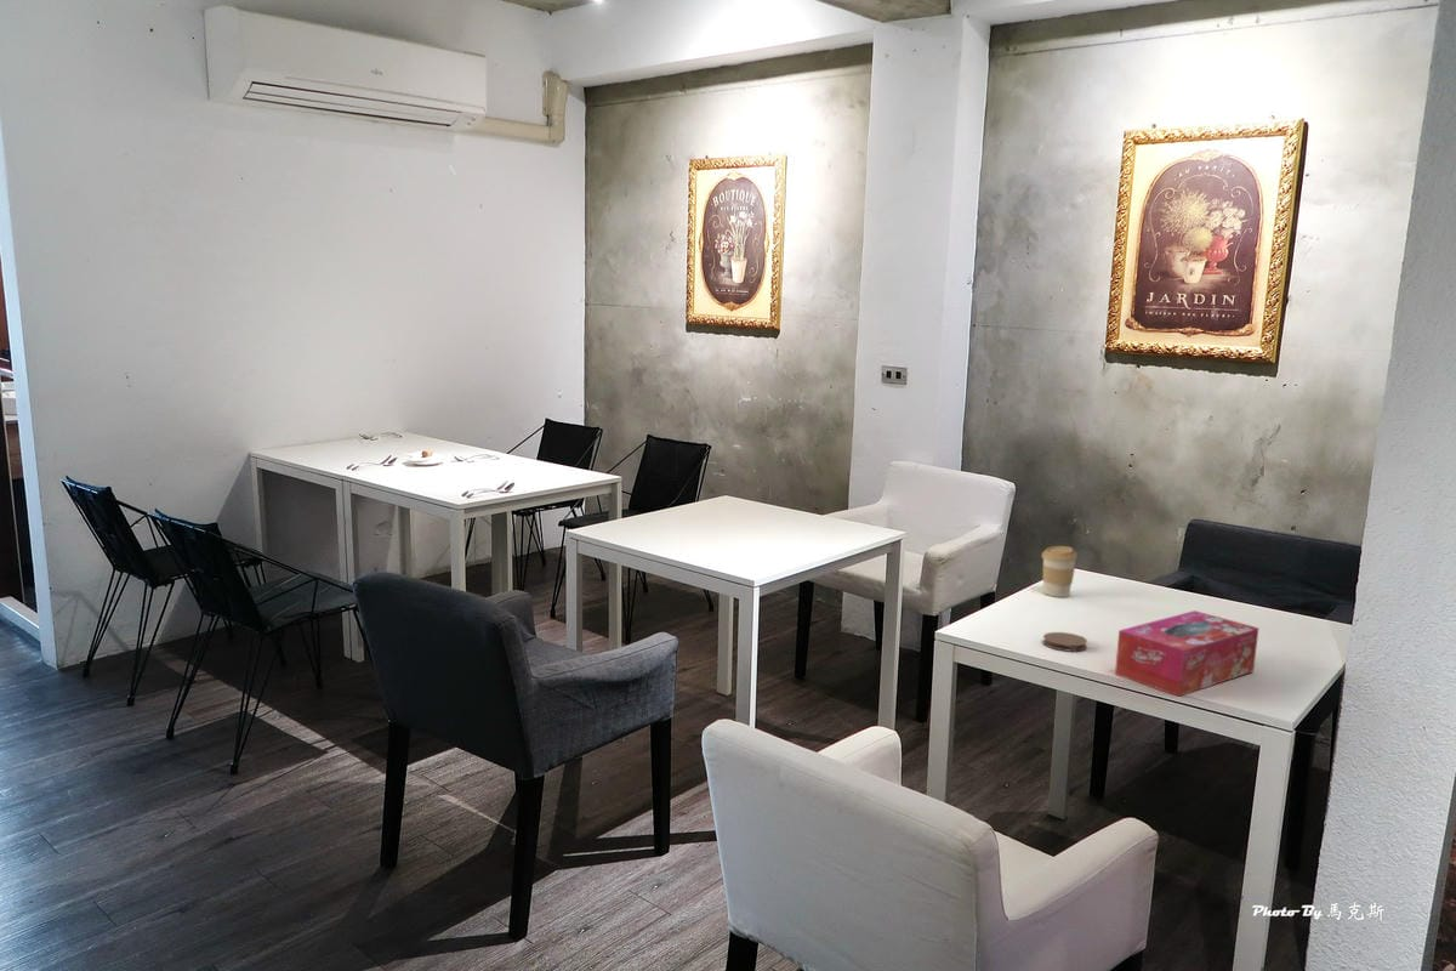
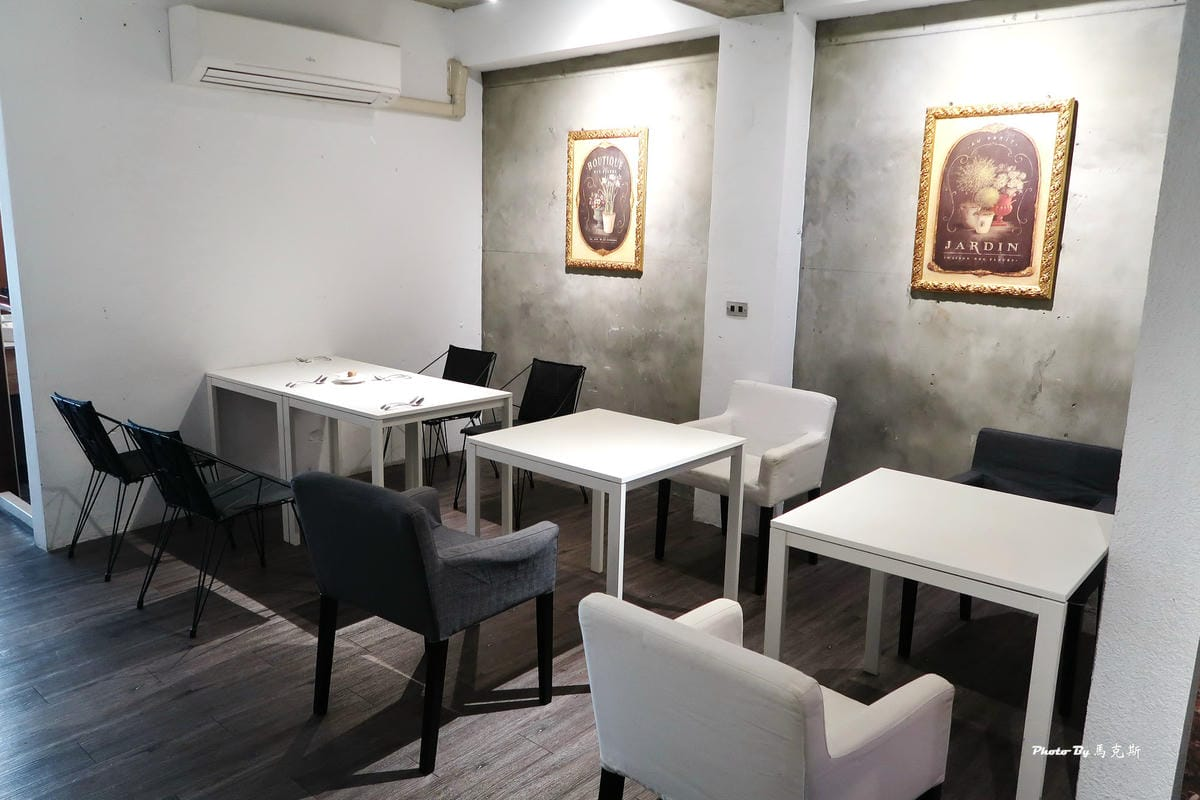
- coffee cup [1041,545,1079,598]
- coaster [1041,631,1088,653]
- tissue box [1114,609,1259,698]
